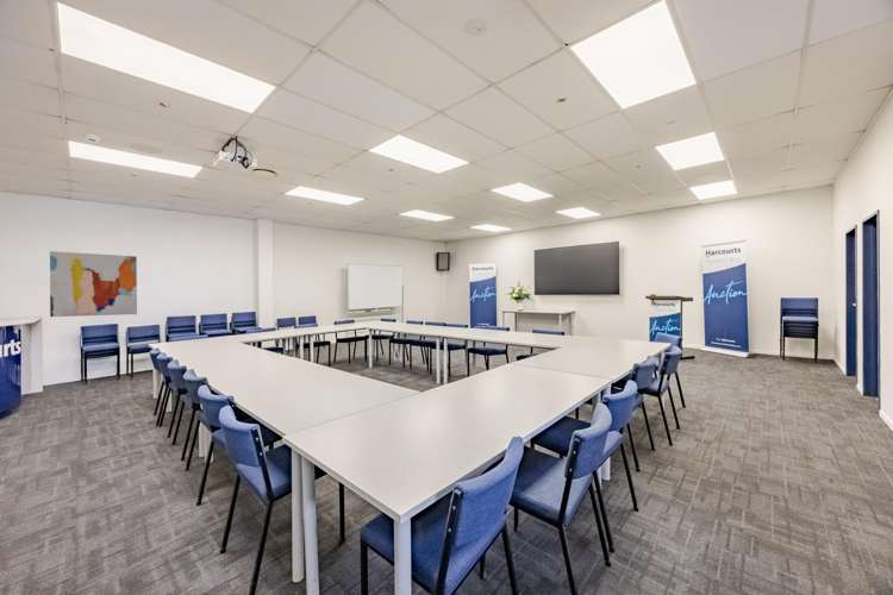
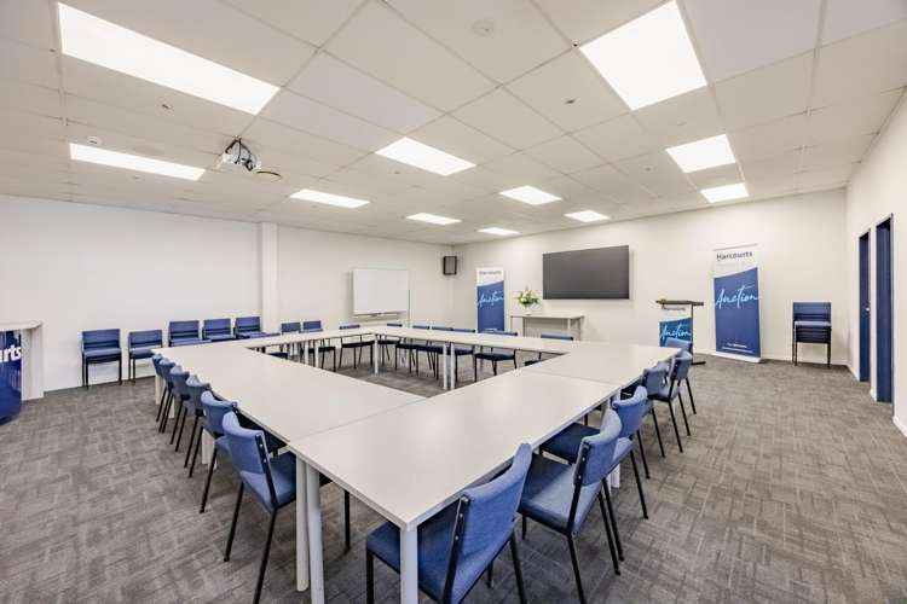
- wall art [49,250,138,318]
